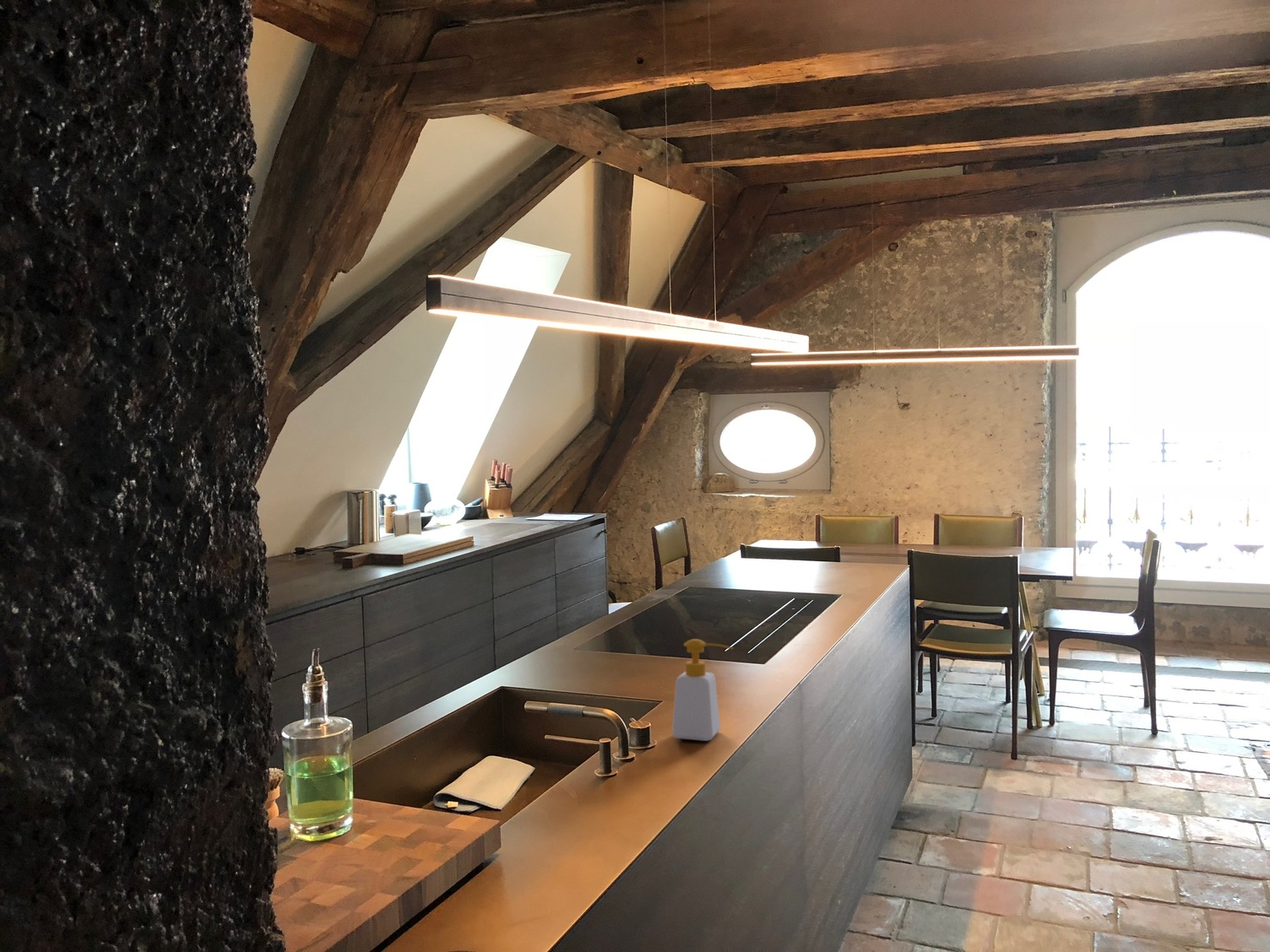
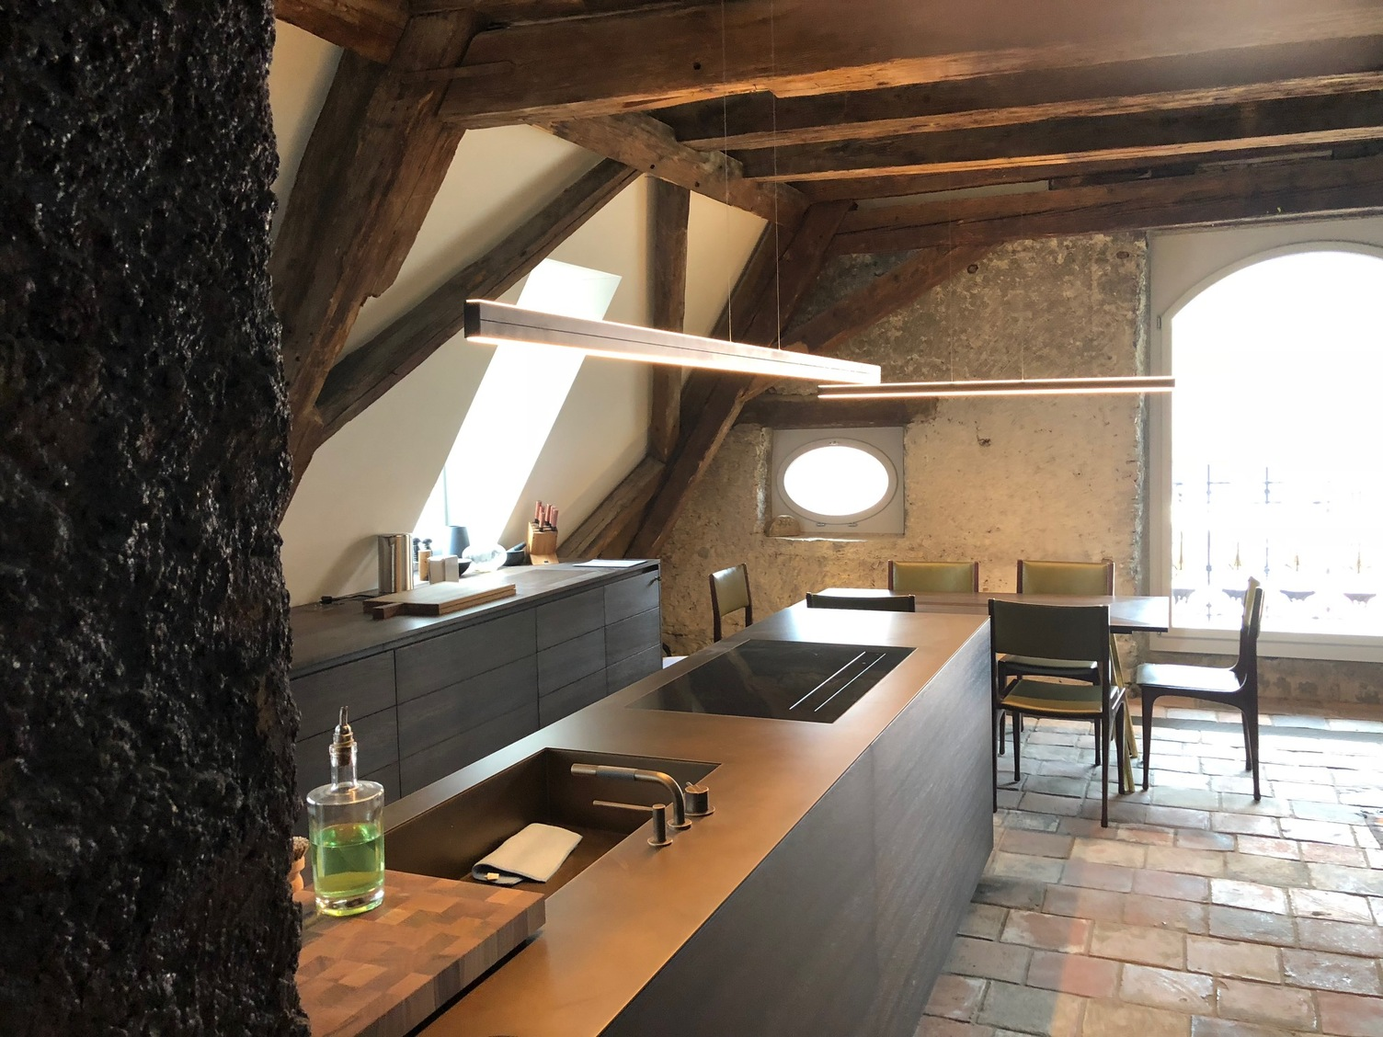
- soap bottle [671,638,735,742]
